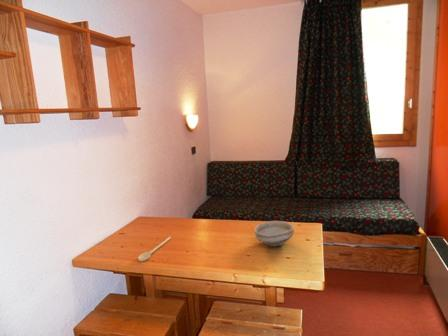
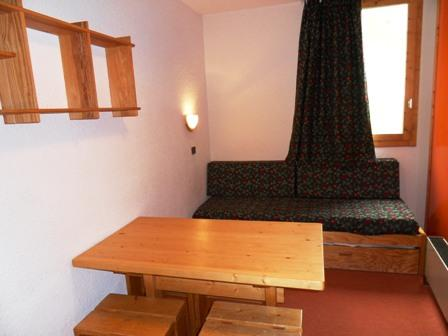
- bowl [253,220,295,248]
- spoon [137,236,172,263]
